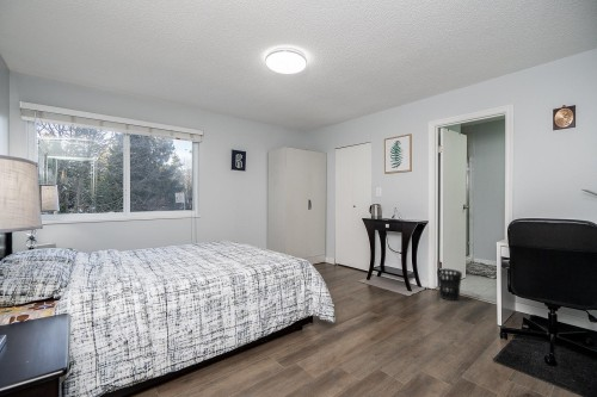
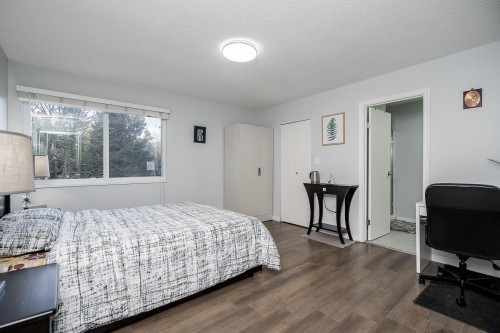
- wastebasket [436,267,463,302]
